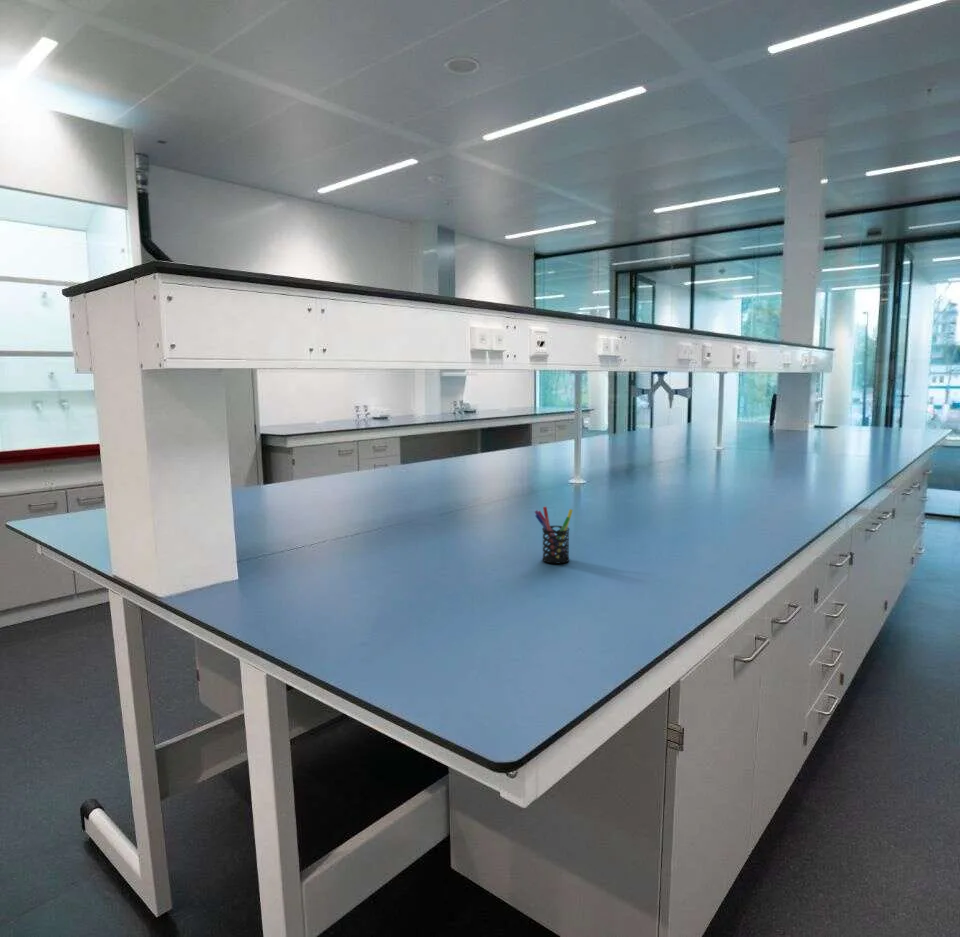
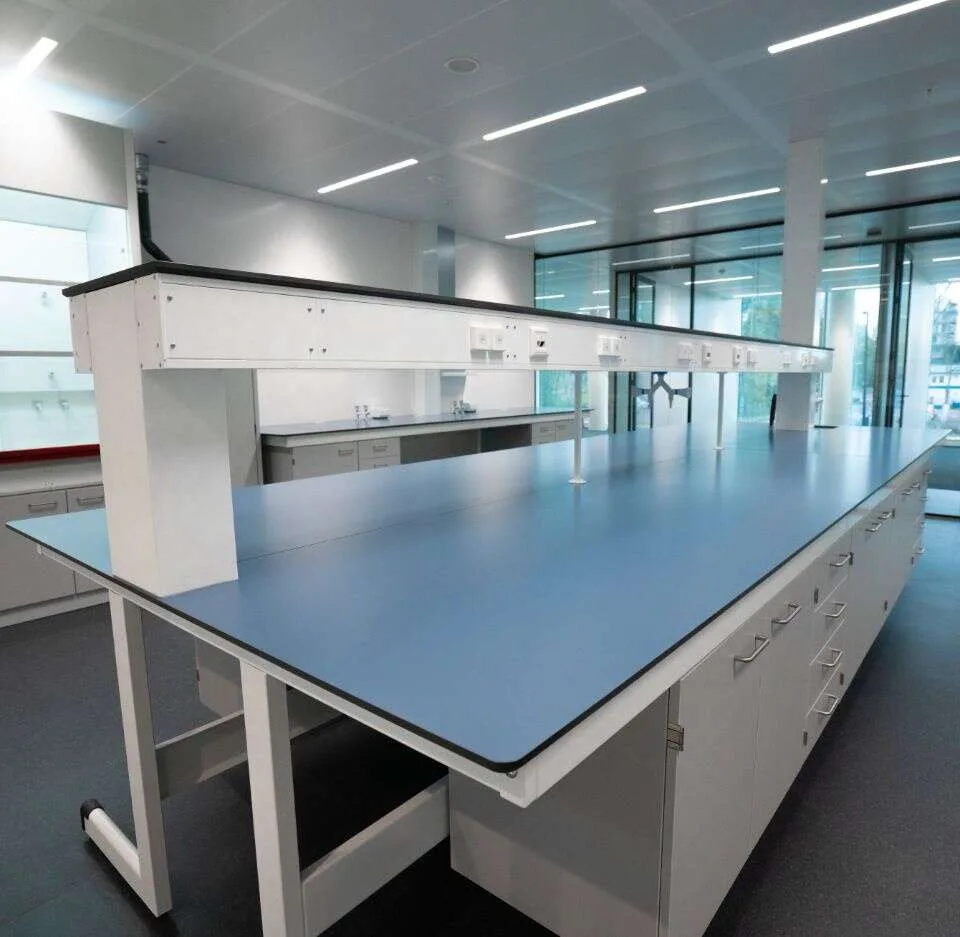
- pen holder [534,506,574,565]
